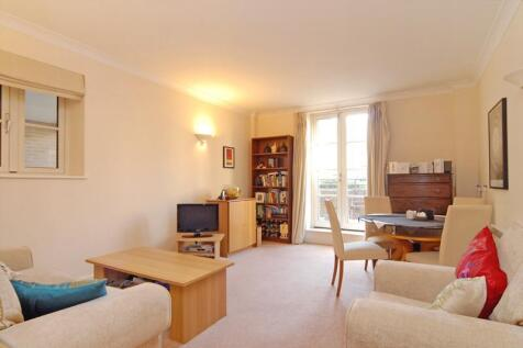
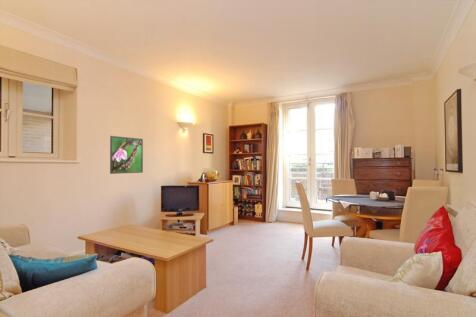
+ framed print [109,135,144,175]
